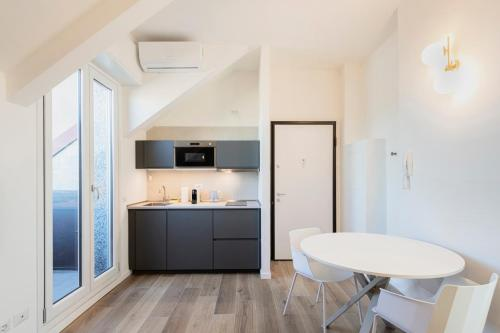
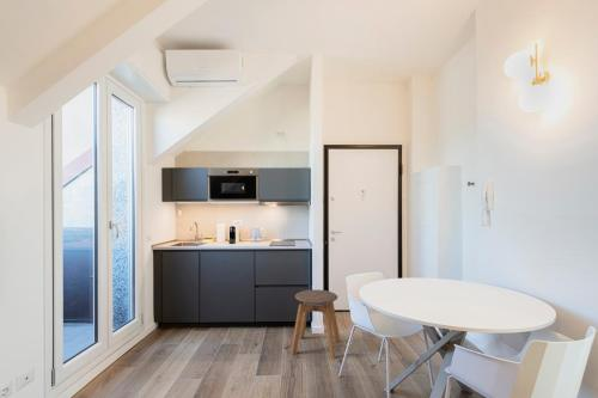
+ stool [289,288,341,360]
